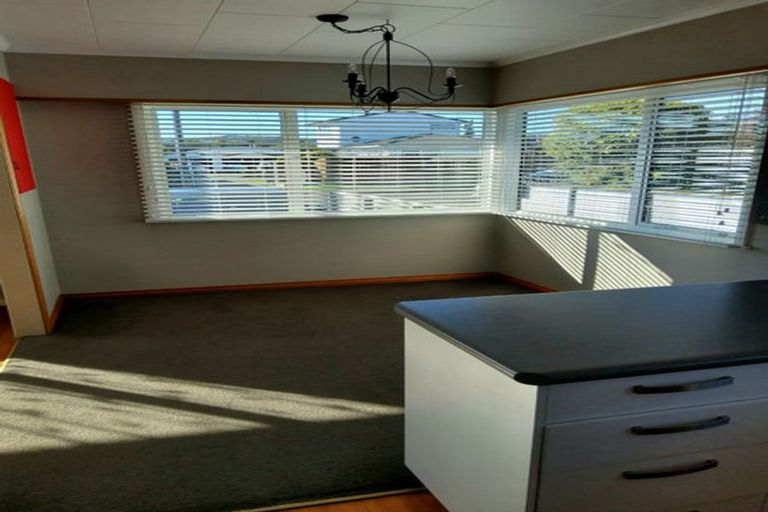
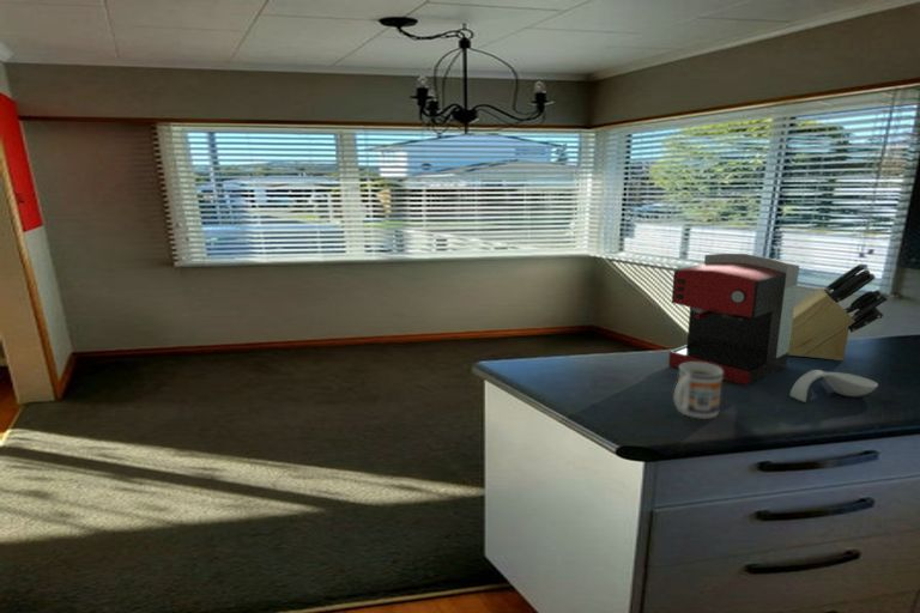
+ knife block [788,262,890,362]
+ coffee maker [667,253,800,387]
+ mug [673,363,724,420]
+ spoon rest [789,369,879,403]
